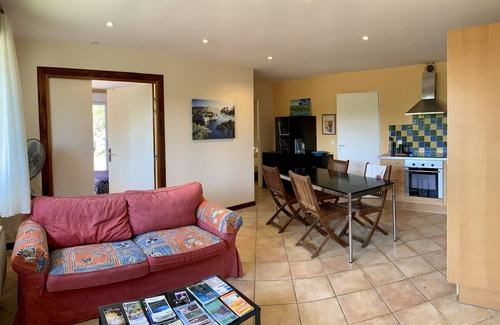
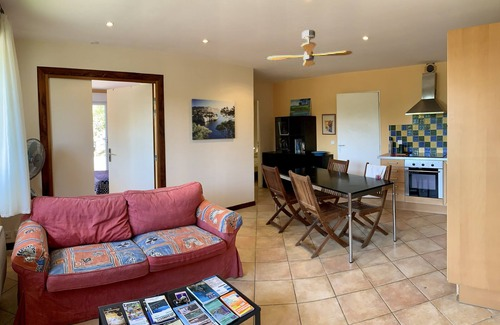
+ ceiling fan [266,29,353,67]
